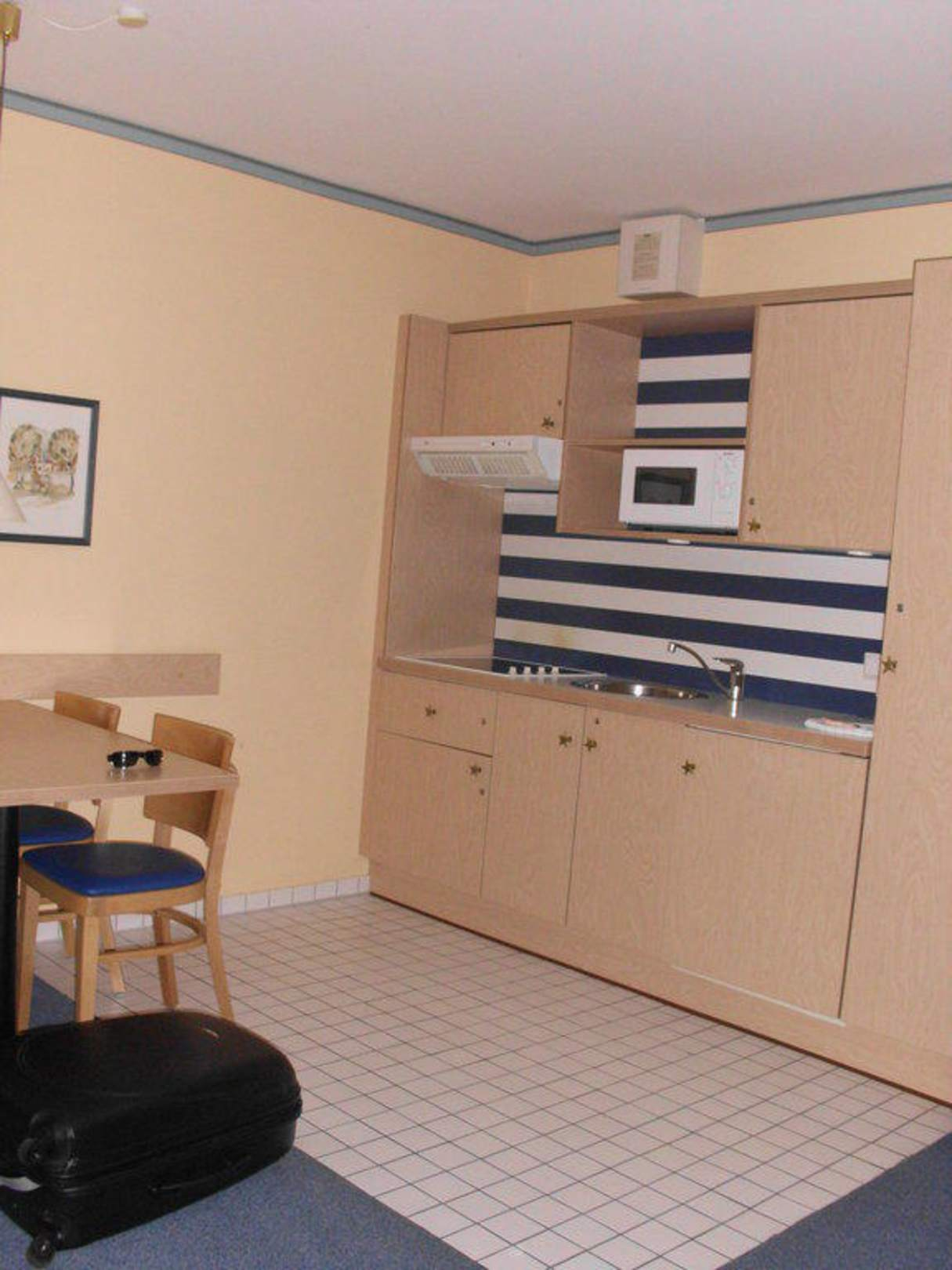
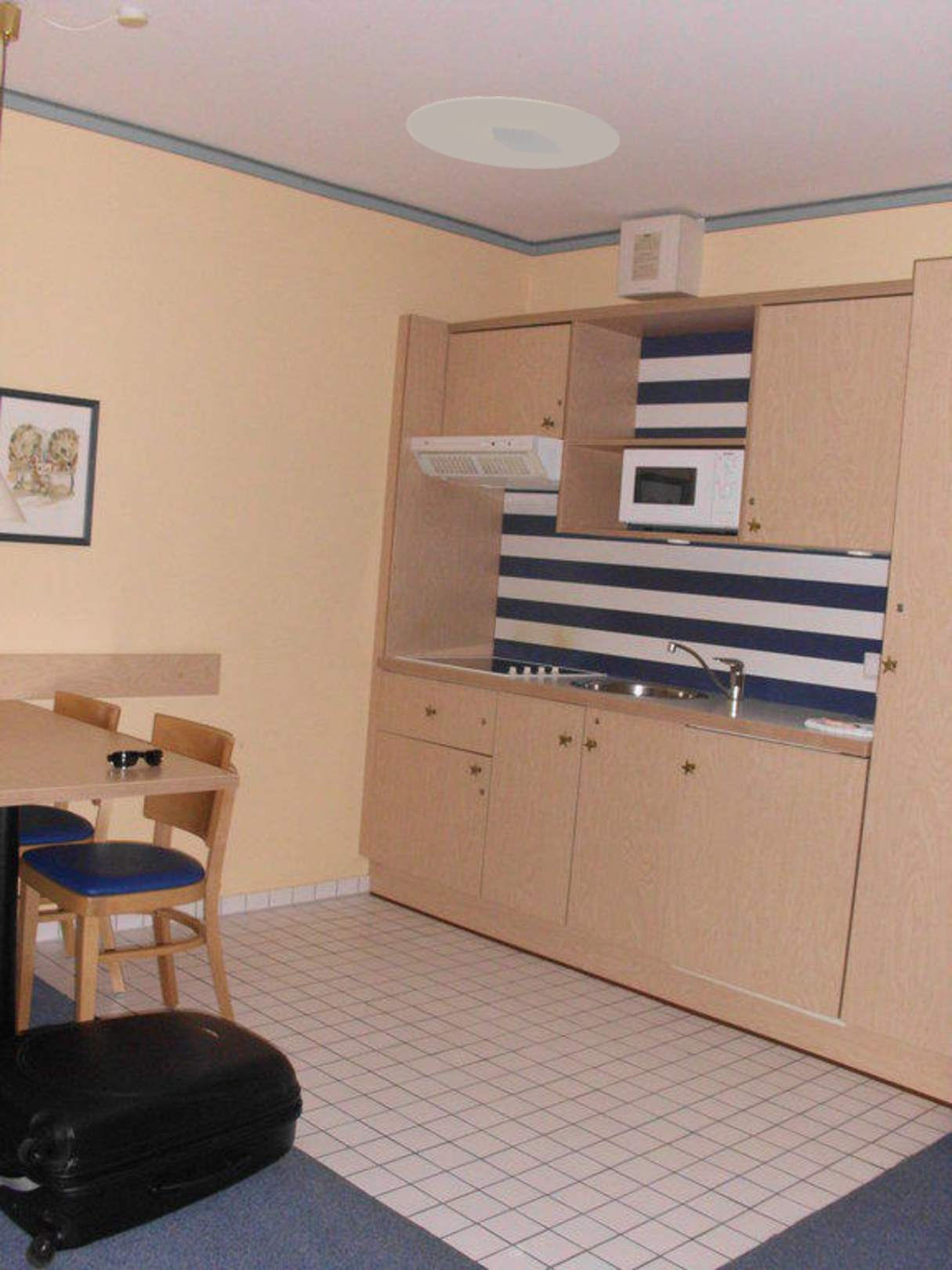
+ ceiling light [406,96,621,169]
